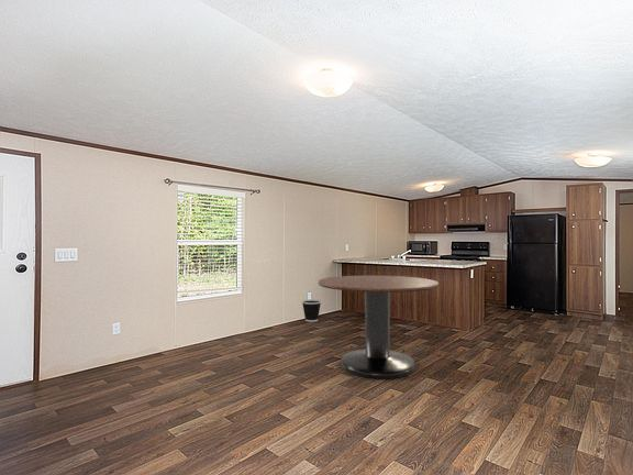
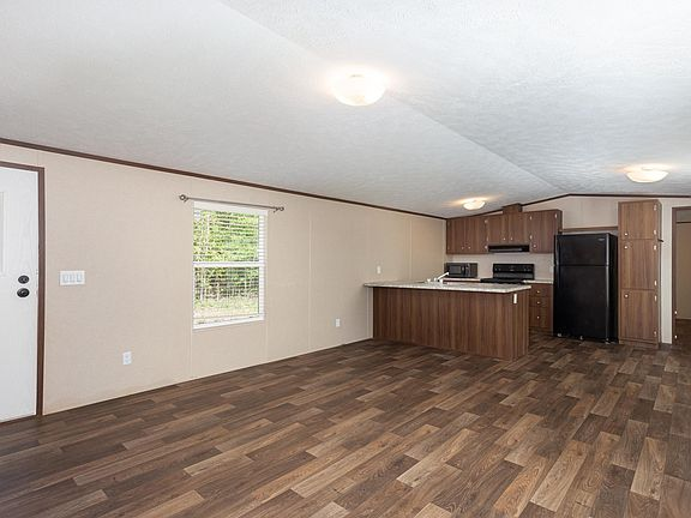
- dining table [318,275,440,379]
- wastebasket [301,299,322,323]
